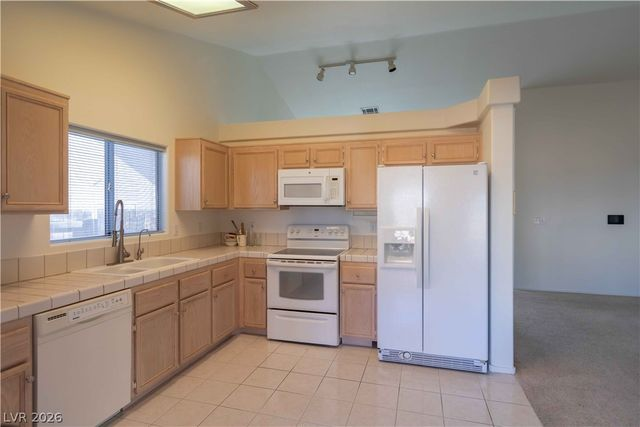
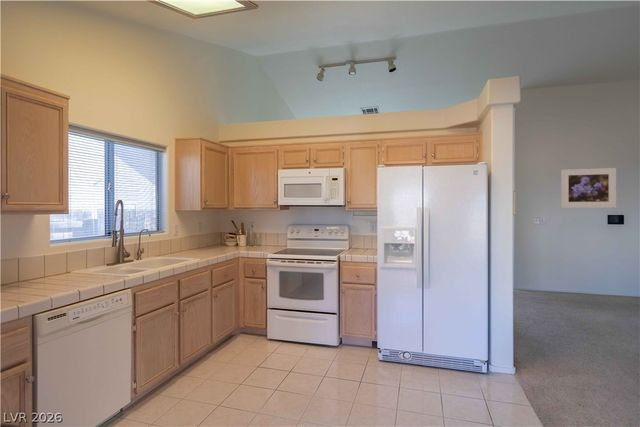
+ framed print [560,167,617,209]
